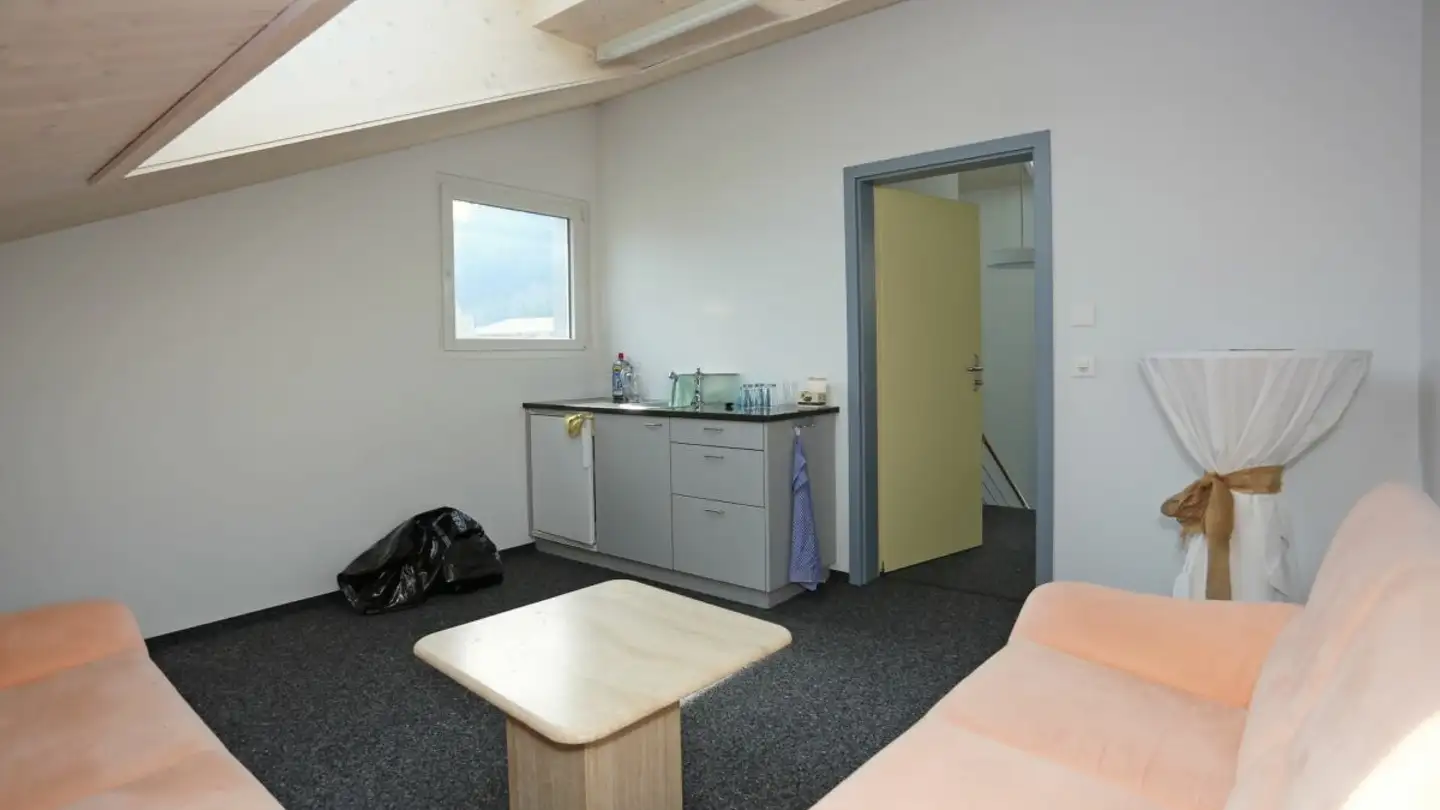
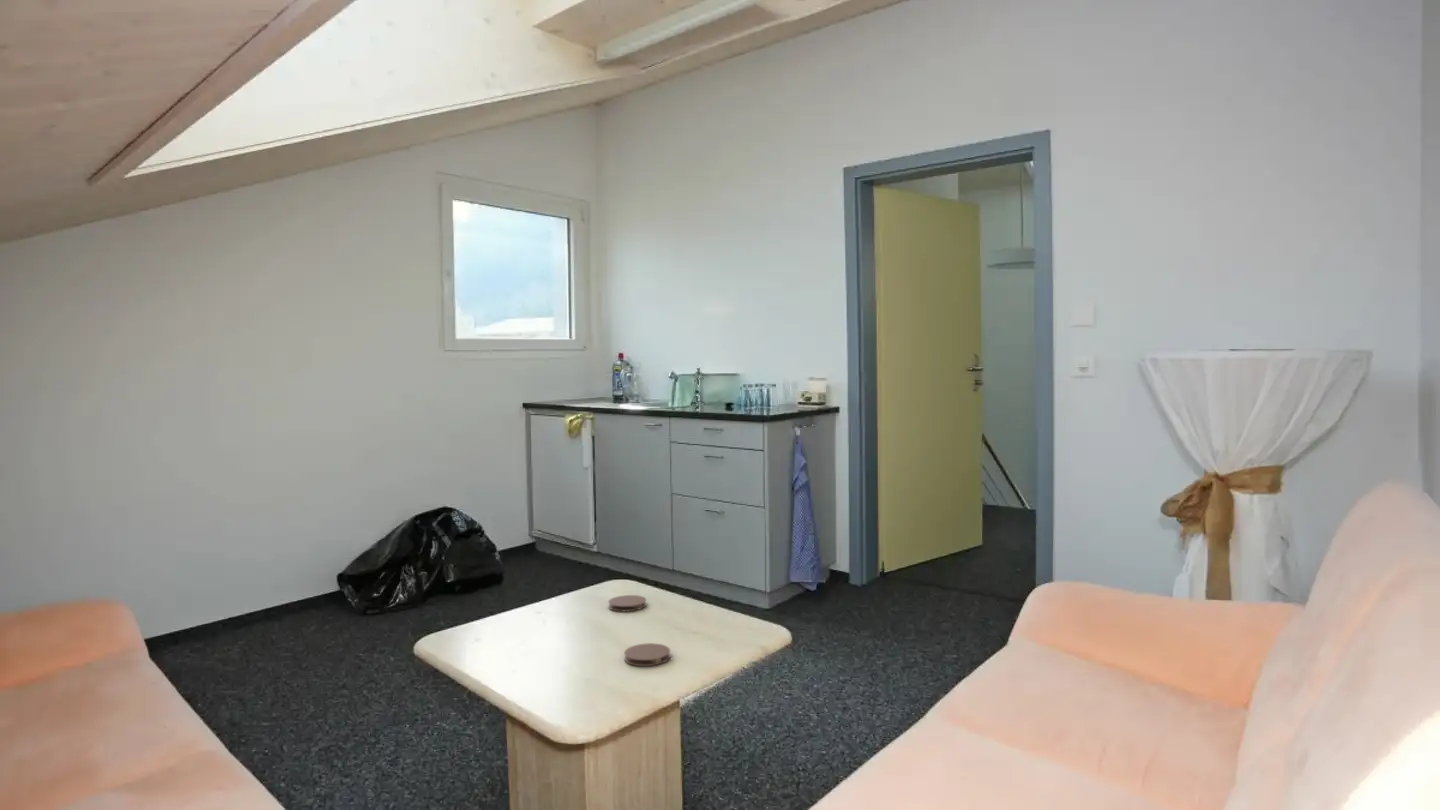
+ coaster [623,642,671,667]
+ coaster [607,594,647,612]
